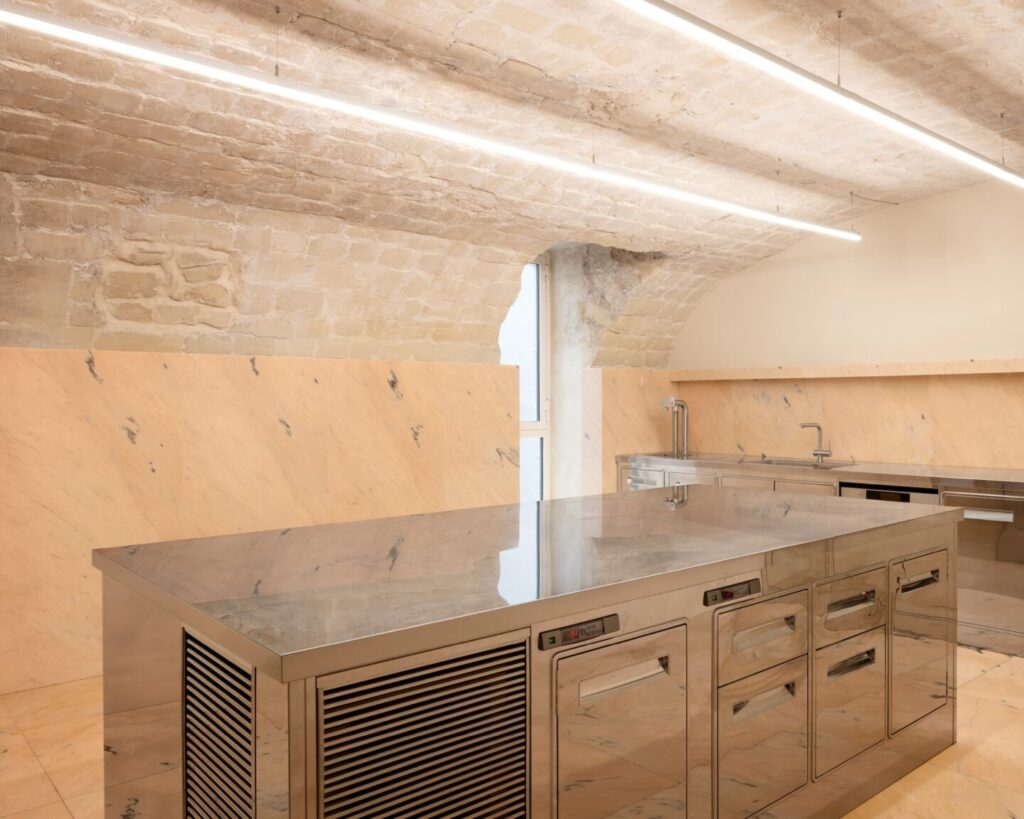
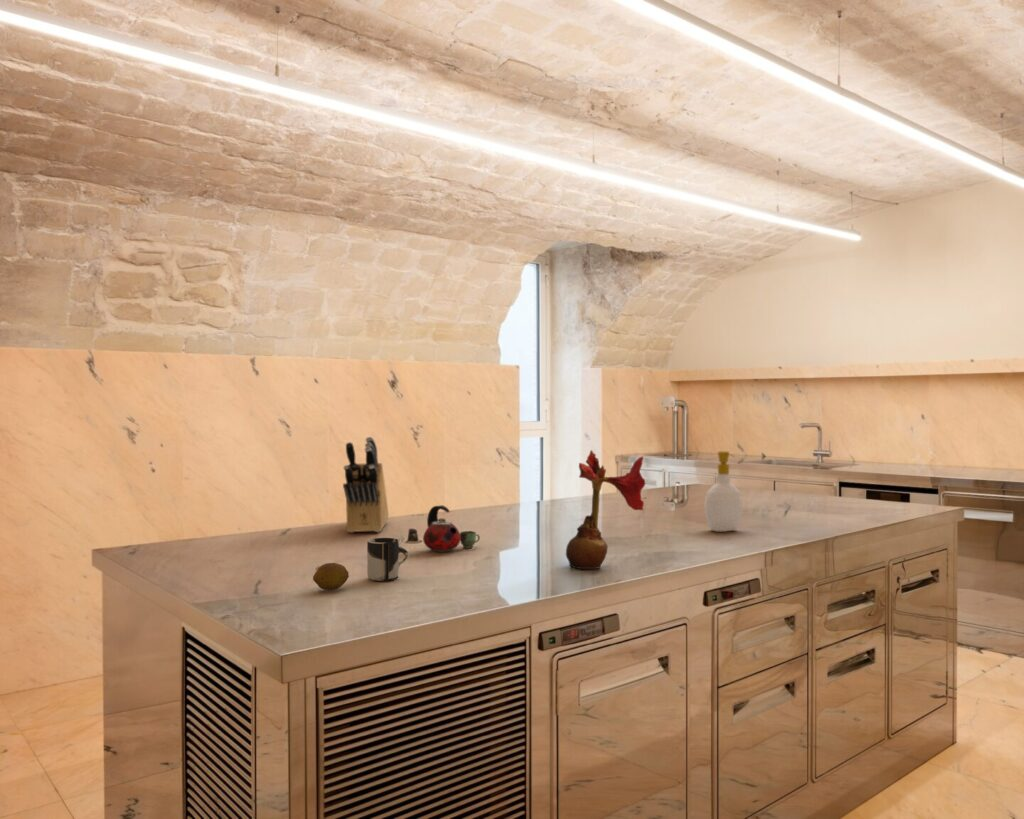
+ knife block [342,436,389,534]
+ cup [366,537,409,582]
+ soap bottle [704,450,743,533]
+ kettle [403,504,481,553]
+ flower [565,449,648,570]
+ fruit [312,562,350,591]
